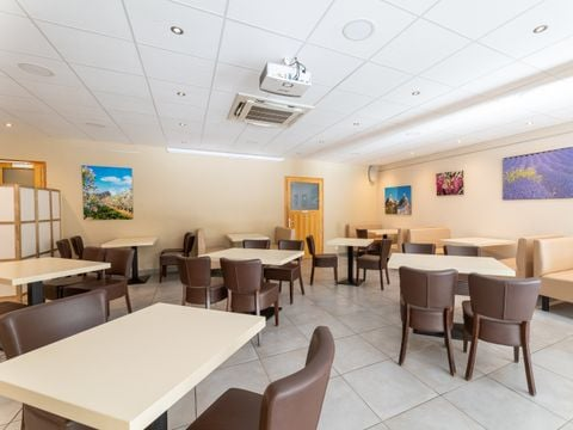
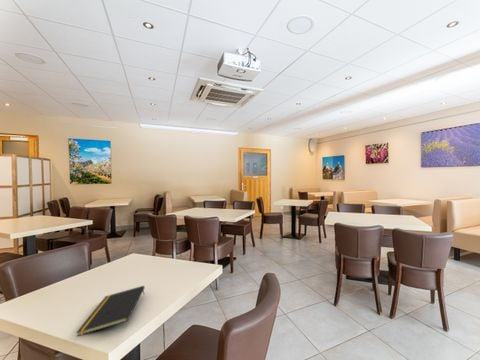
+ notepad [75,285,146,337]
